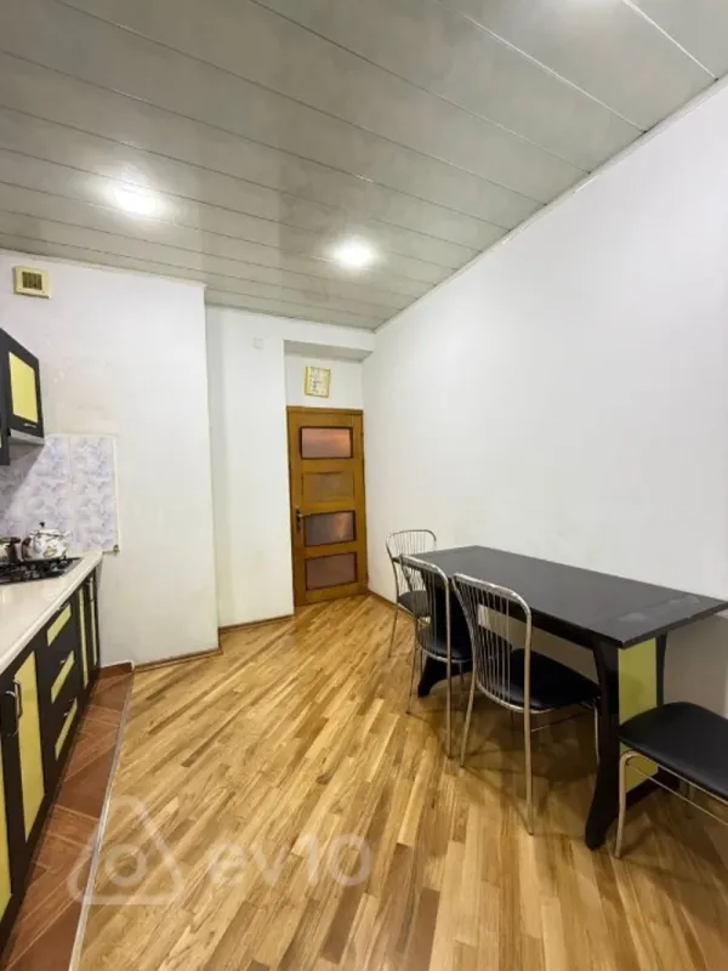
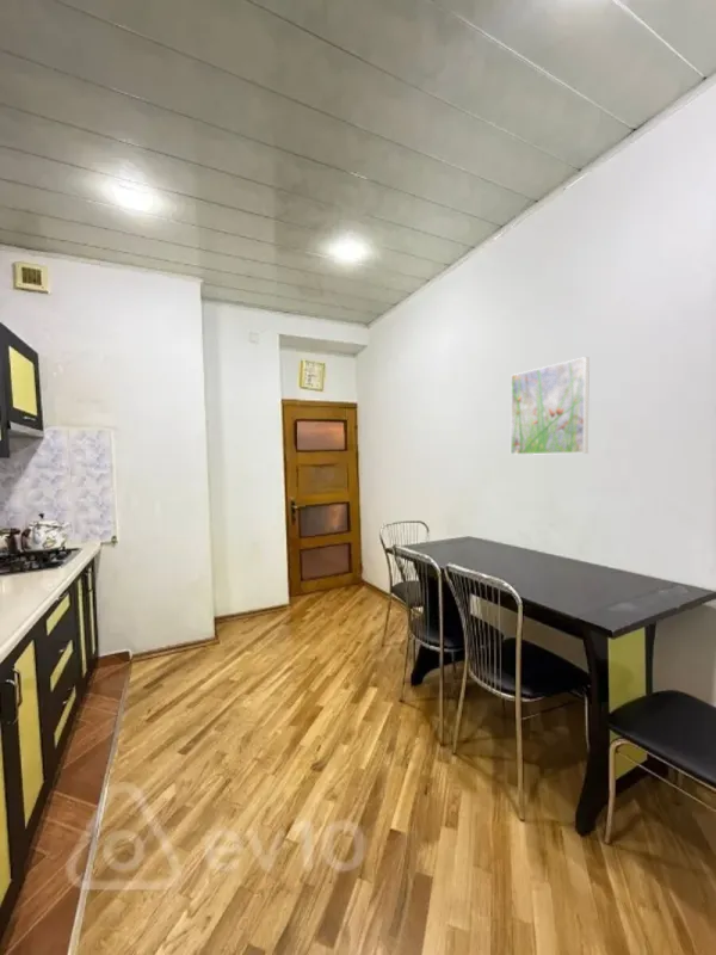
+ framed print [510,356,591,456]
